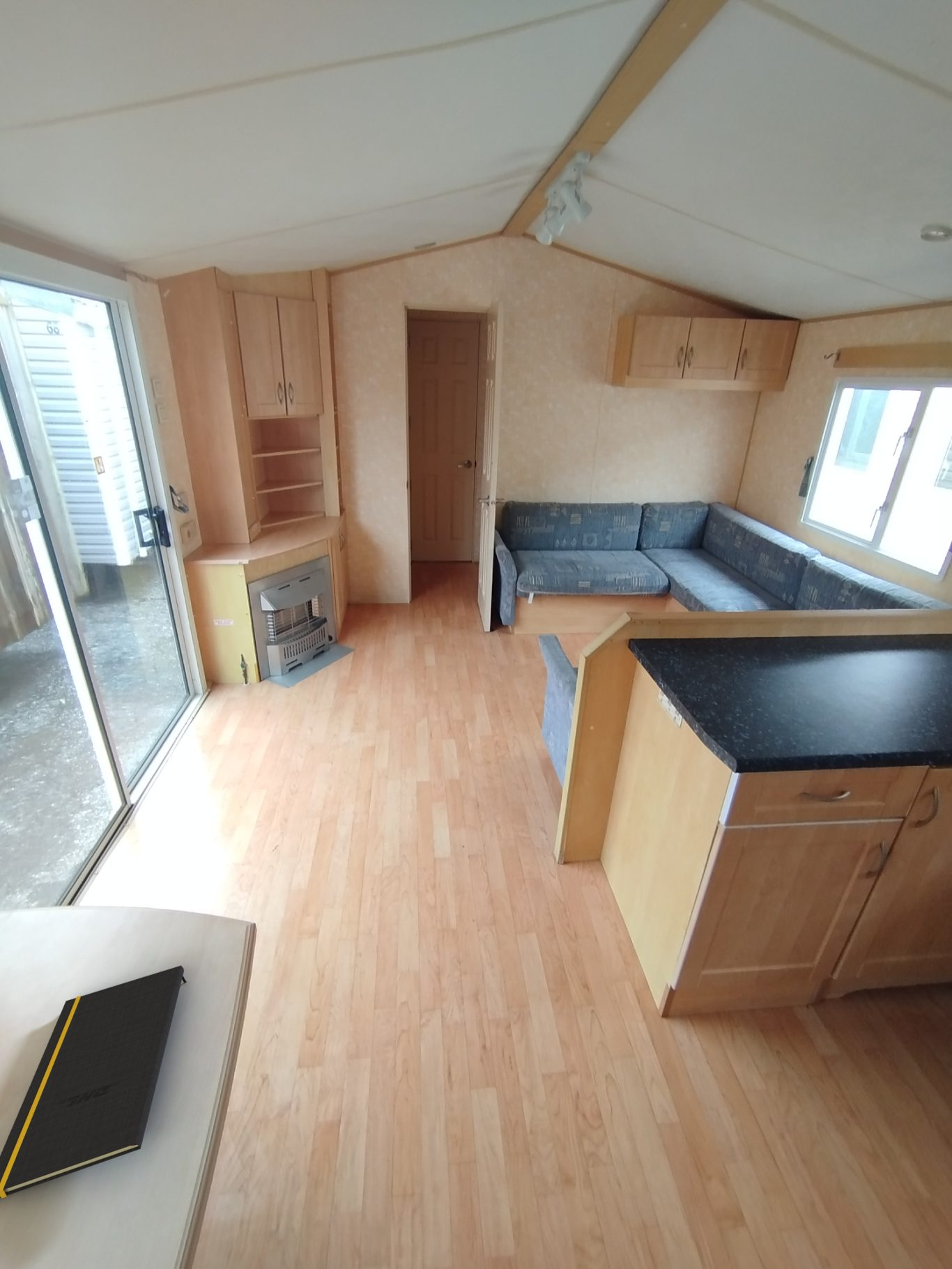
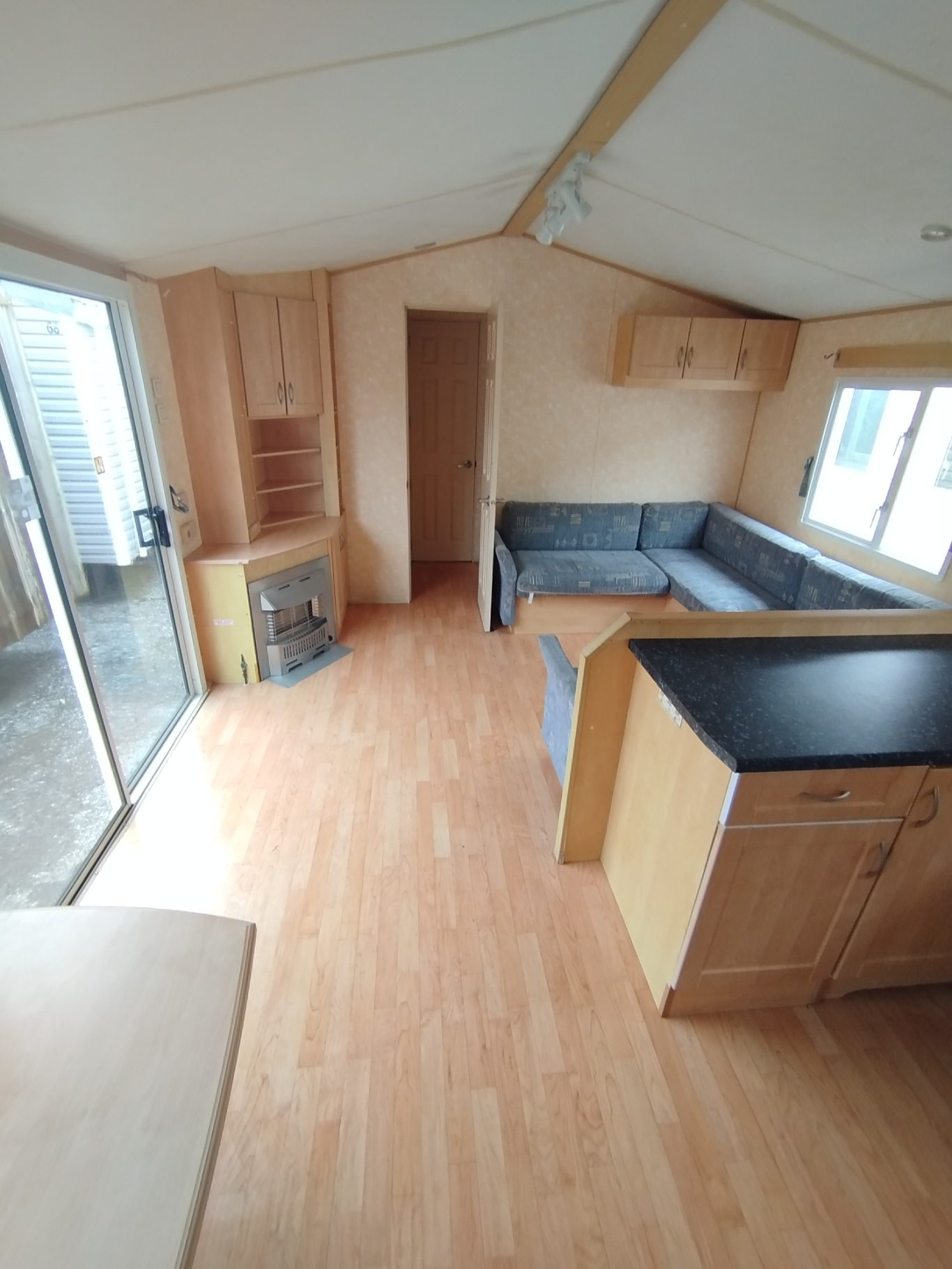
- notepad [0,965,187,1199]
